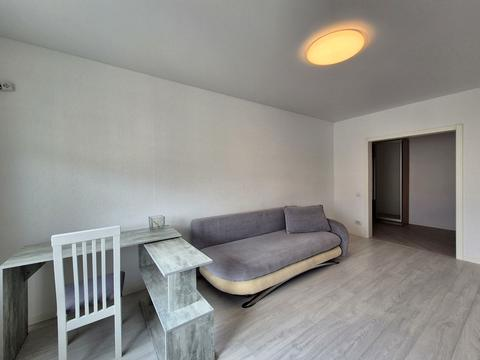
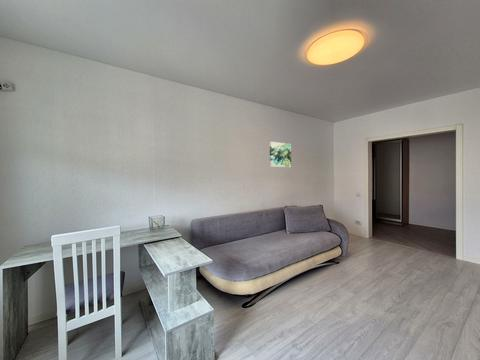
+ wall art [269,141,292,168]
